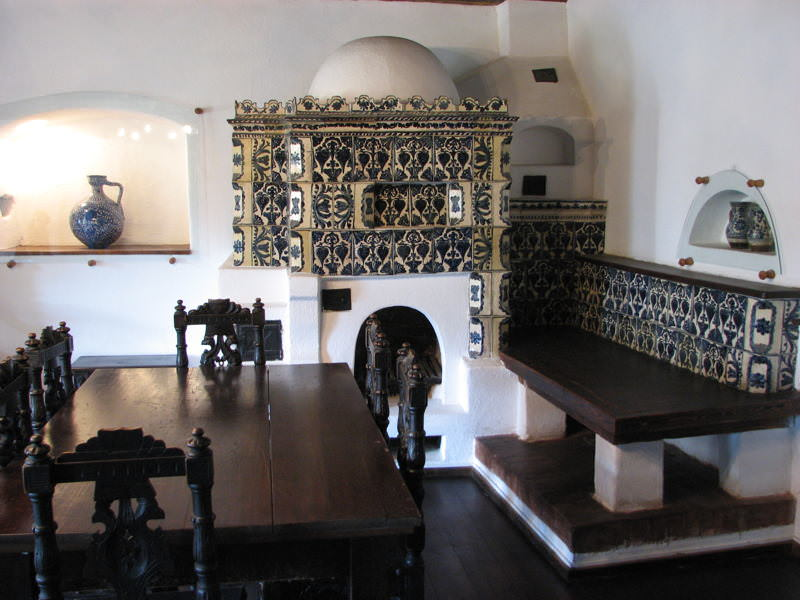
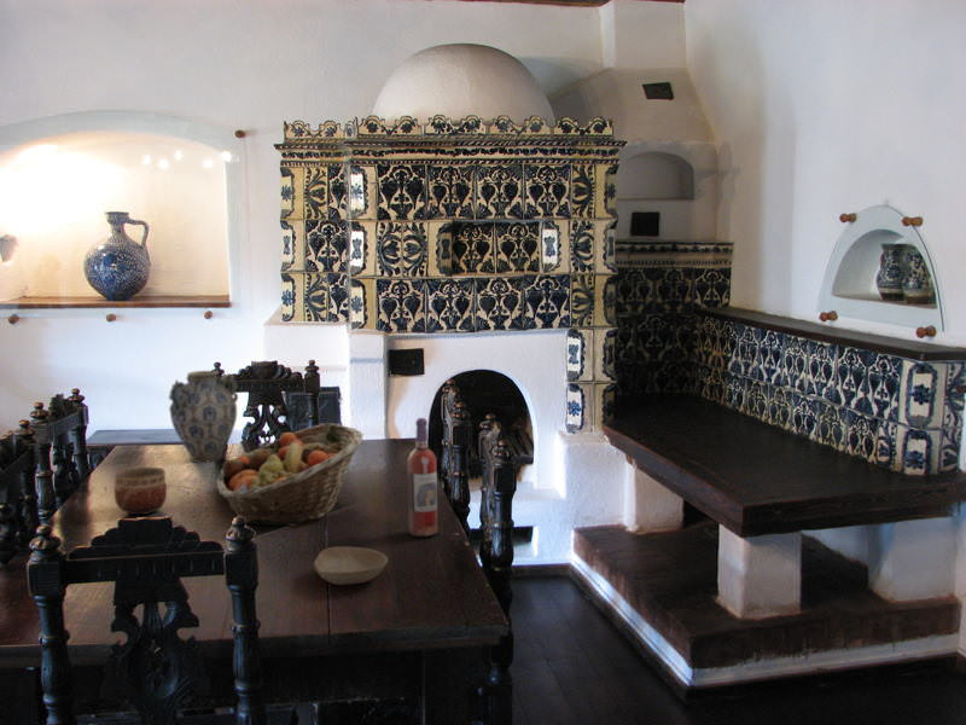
+ bowl [114,466,168,516]
+ fruit basket [215,422,365,527]
+ wine bottle [407,417,438,538]
+ bowl [313,545,389,586]
+ ceramic jug [168,370,239,464]
